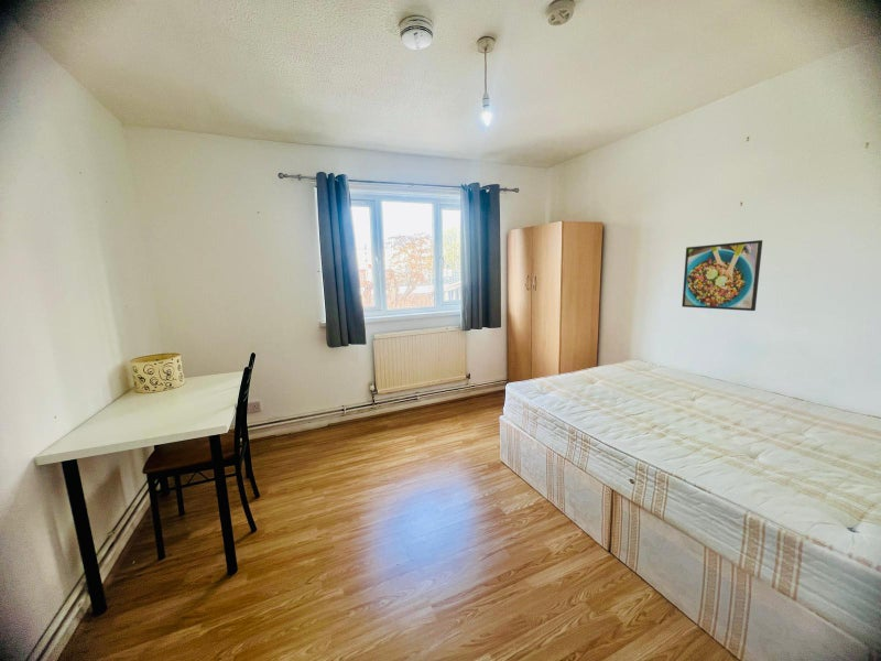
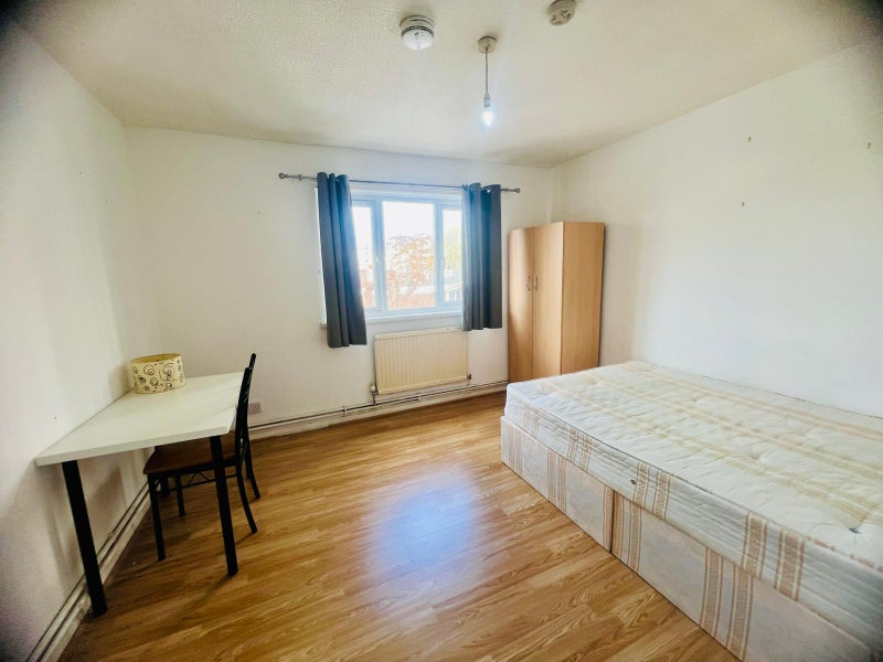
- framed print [681,239,763,312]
